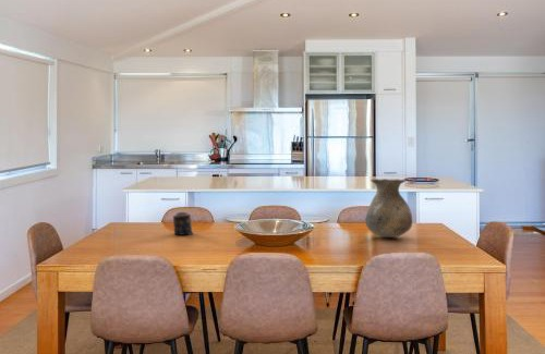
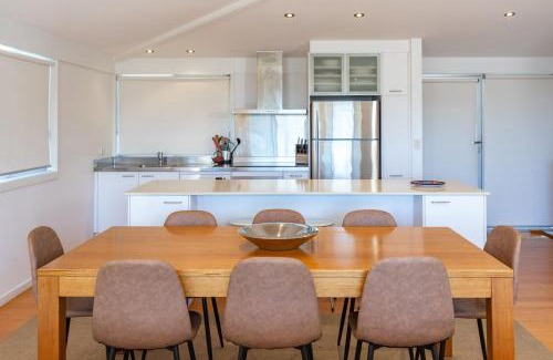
- vase [364,178,413,239]
- candle [172,211,195,236]
